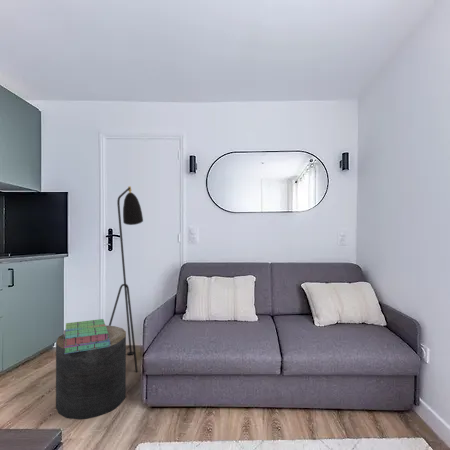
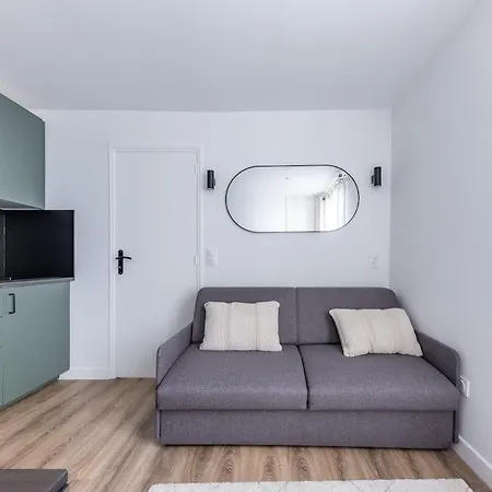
- stack of books [63,318,111,354]
- stool [55,325,127,420]
- floor lamp [108,185,144,373]
